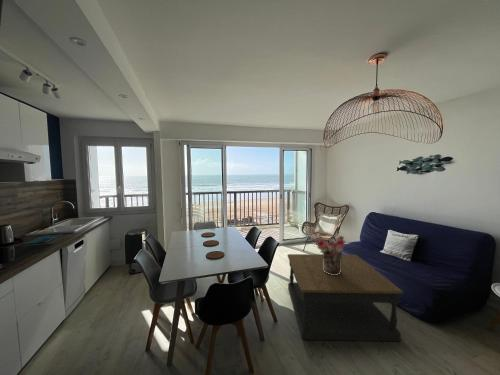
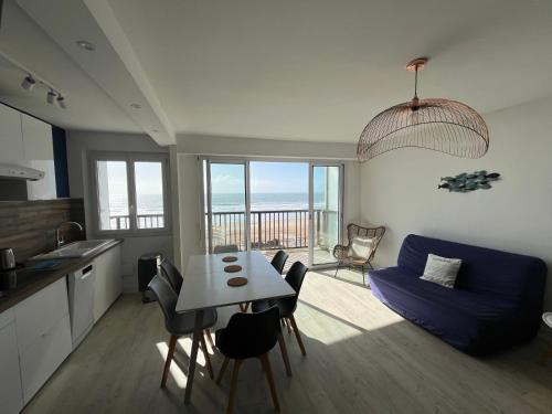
- bouquet [314,235,346,275]
- coffee table [286,253,404,342]
